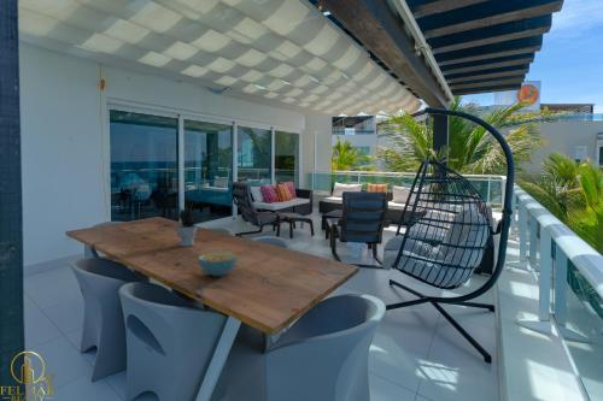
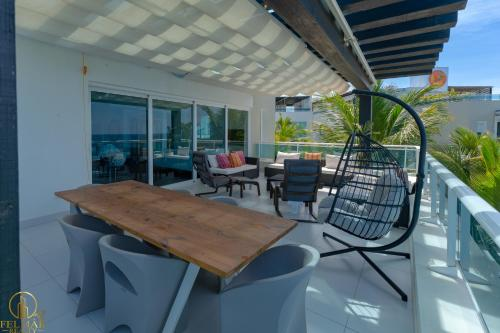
- cereal bowl [198,252,238,277]
- potted plant [172,202,204,248]
